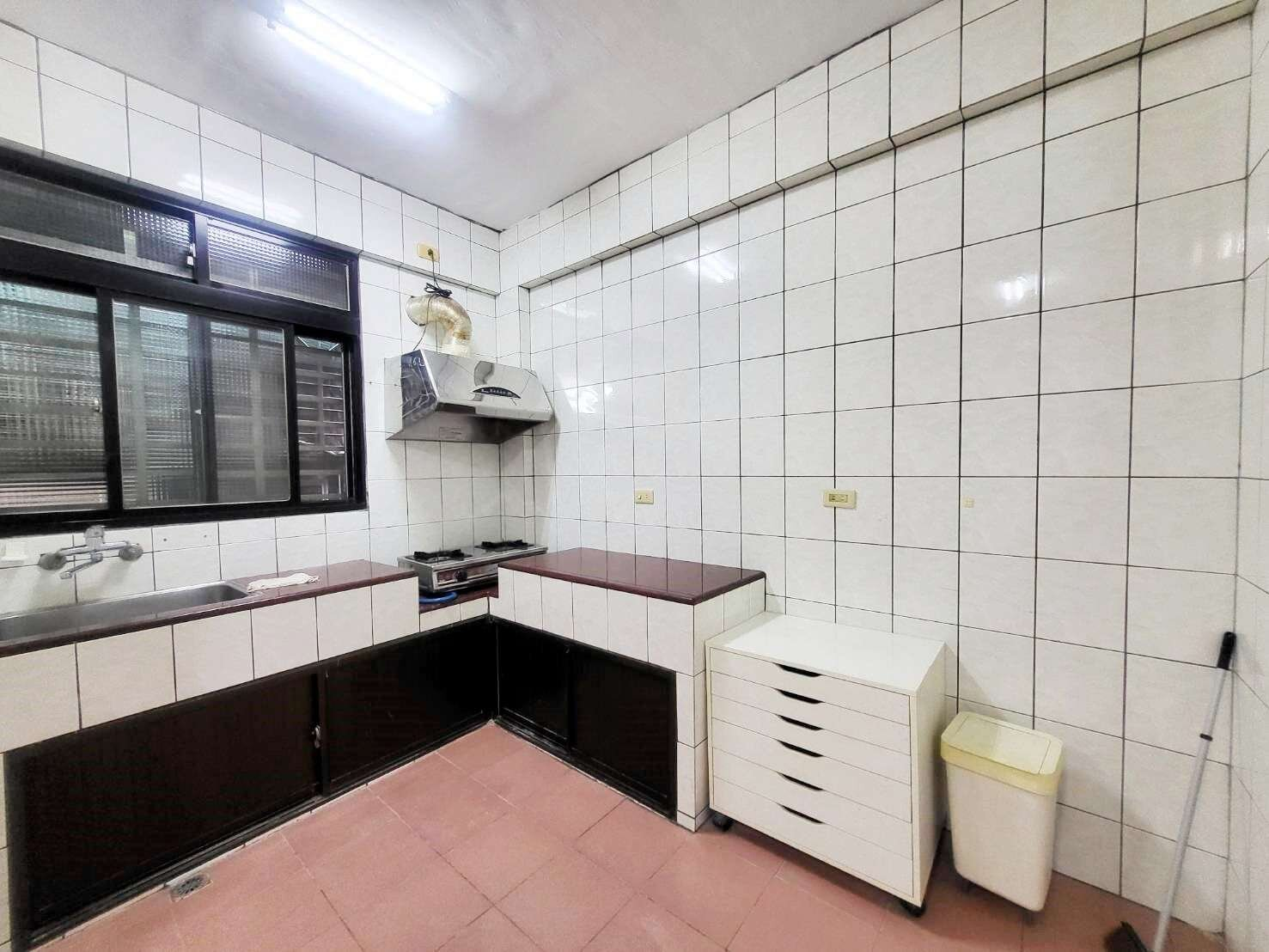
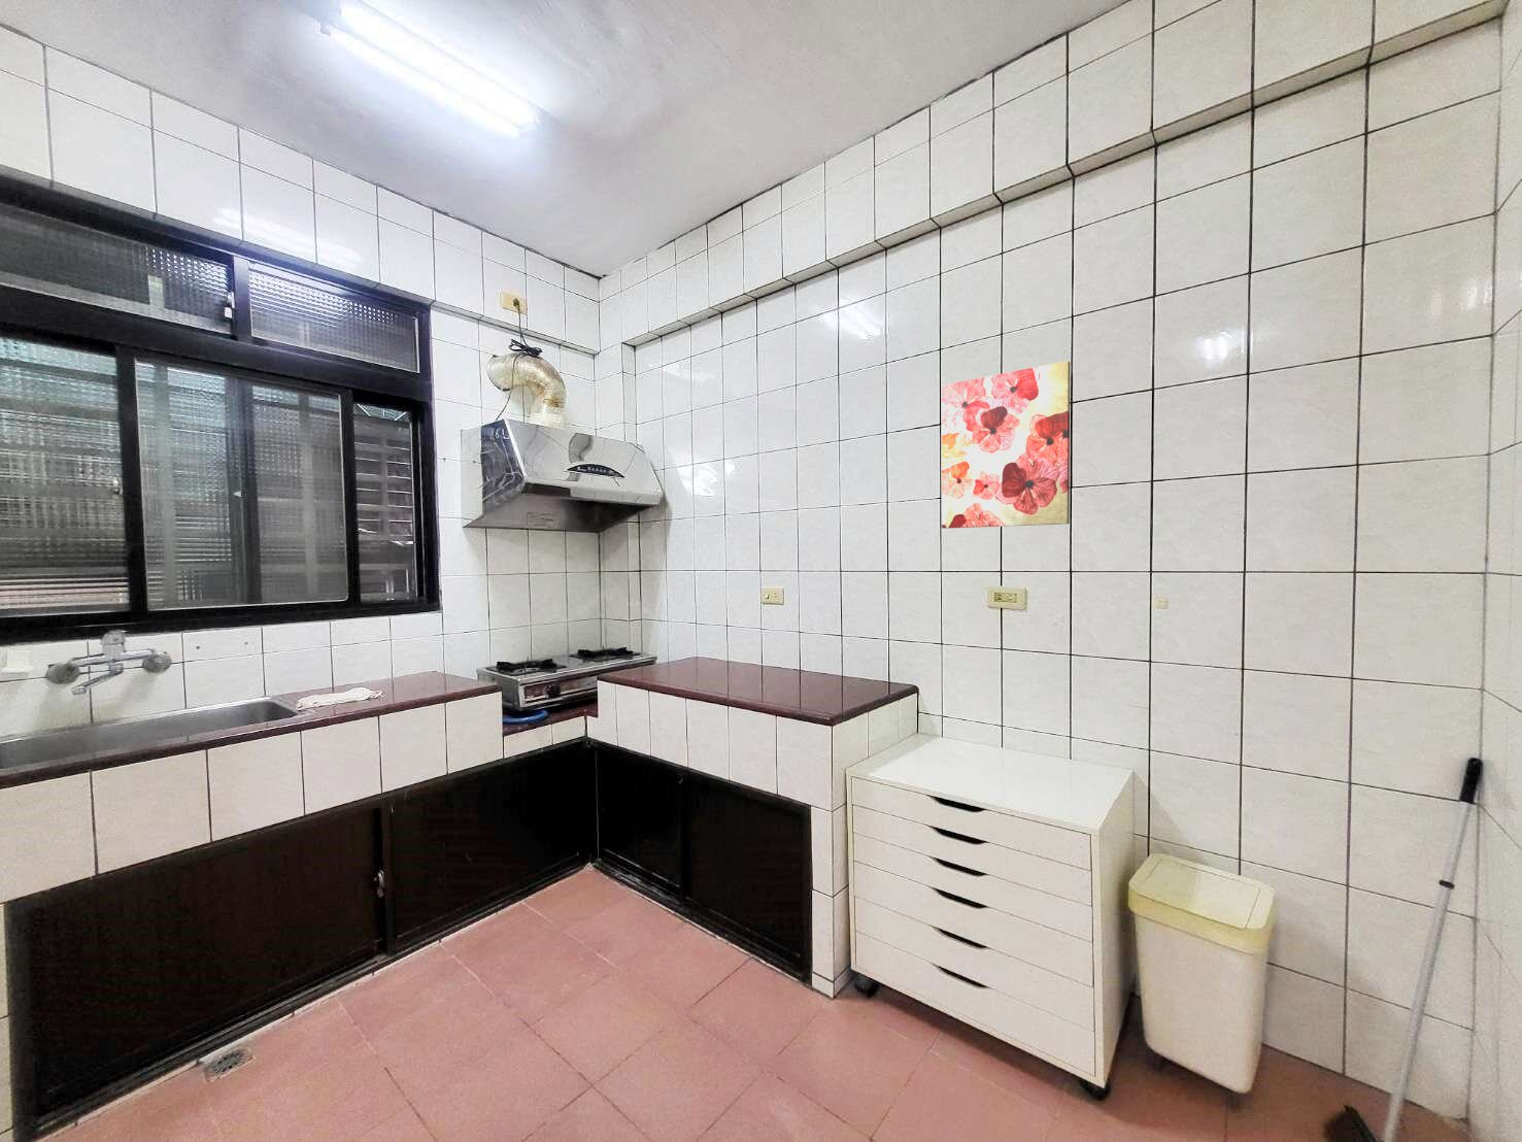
+ wall art [940,360,1071,530]
